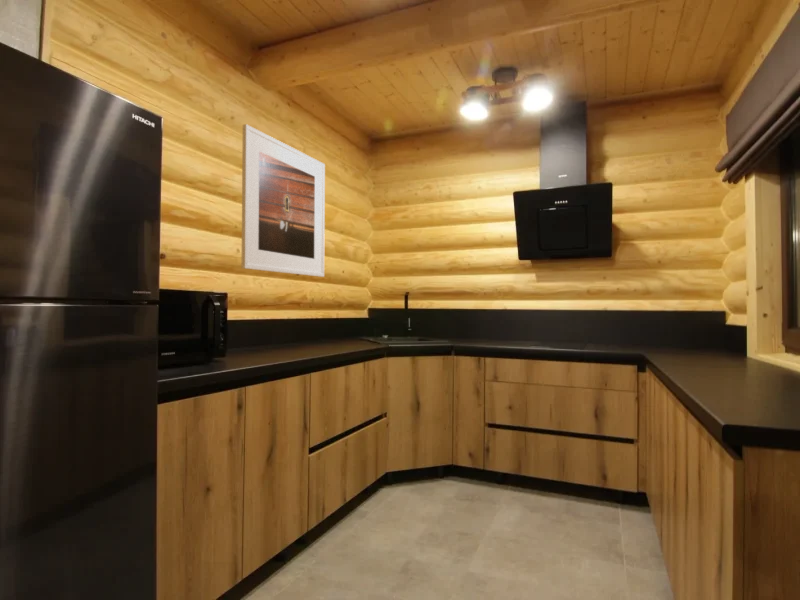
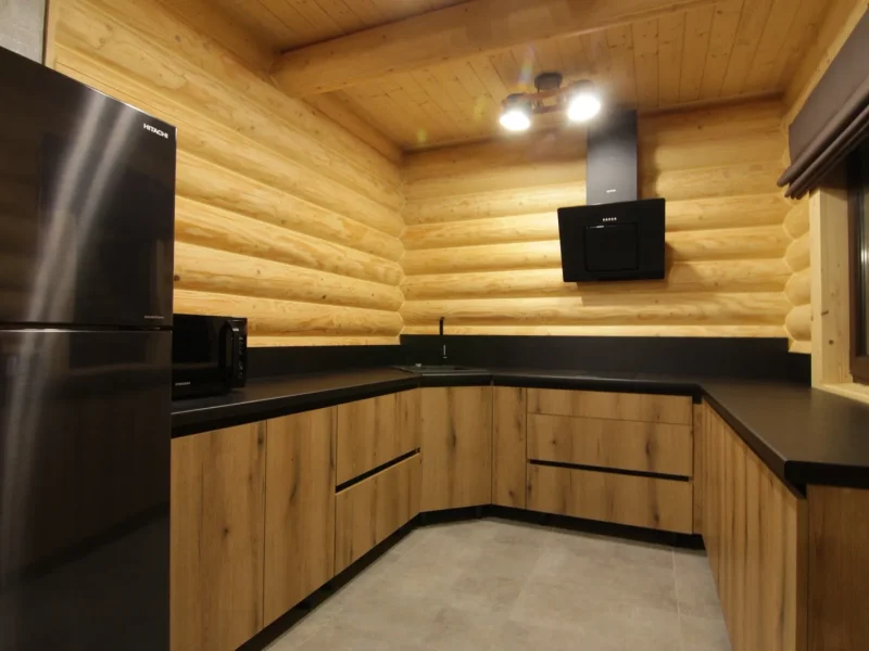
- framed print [241,123,326,278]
